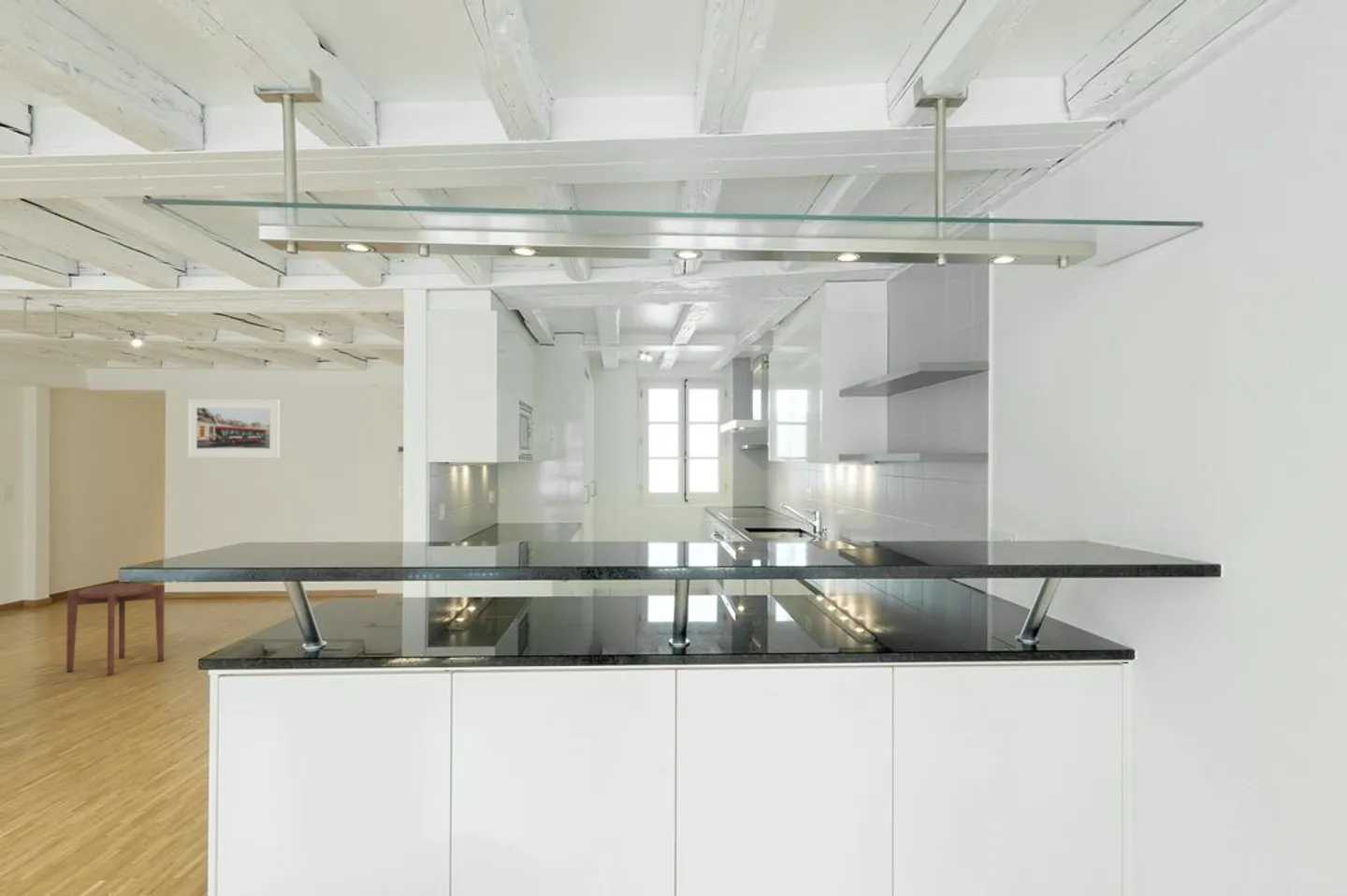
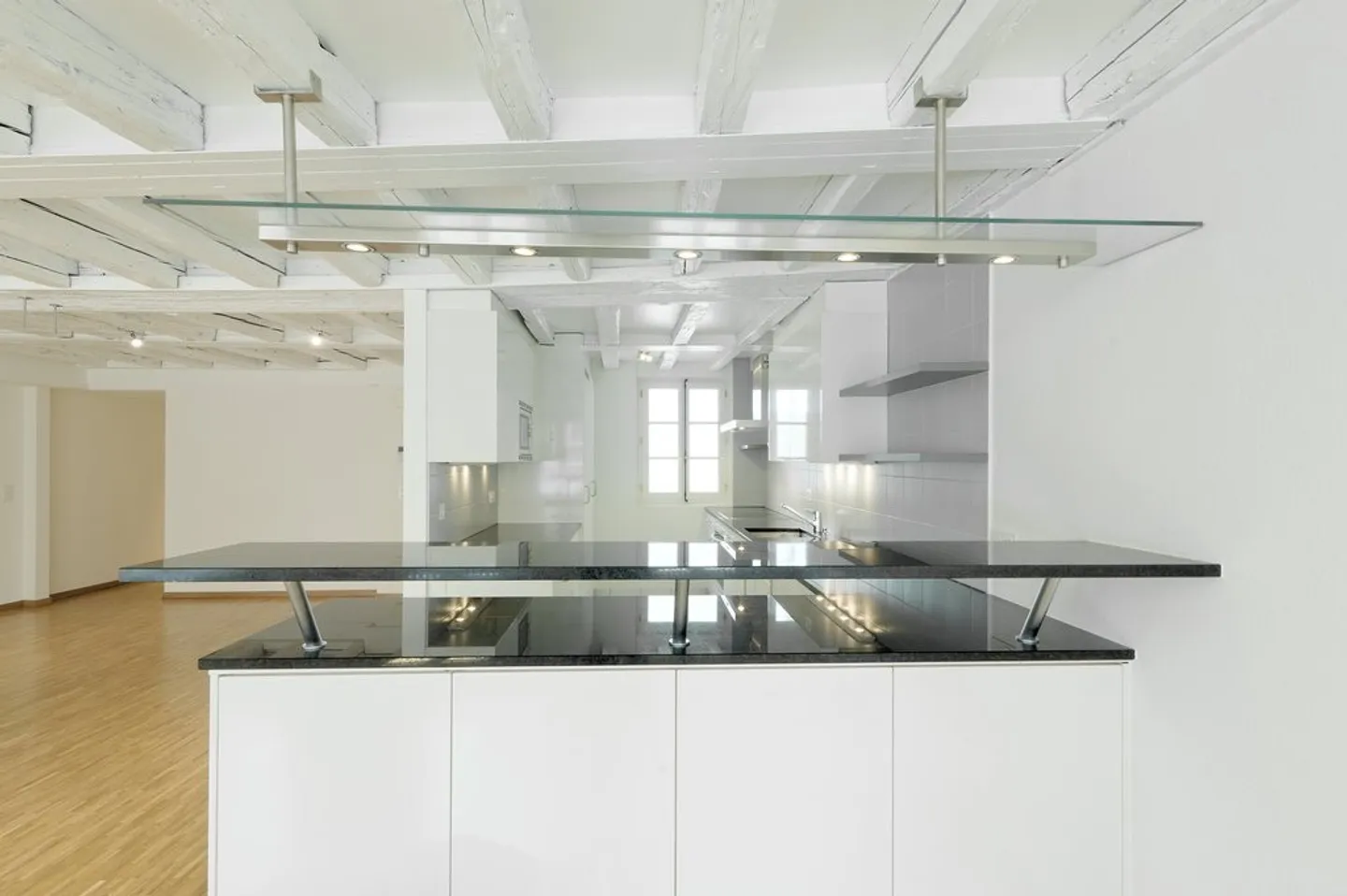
- side table [65,582,166,677]
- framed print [186,398,281,459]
